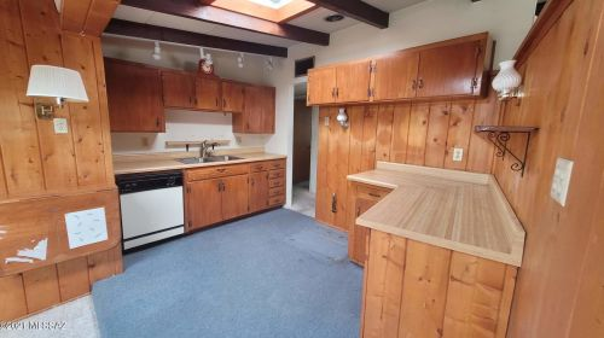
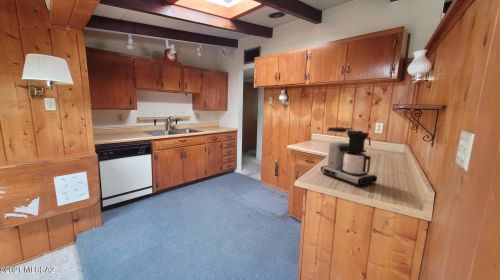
+ coffee maker [320,126,378,187]
